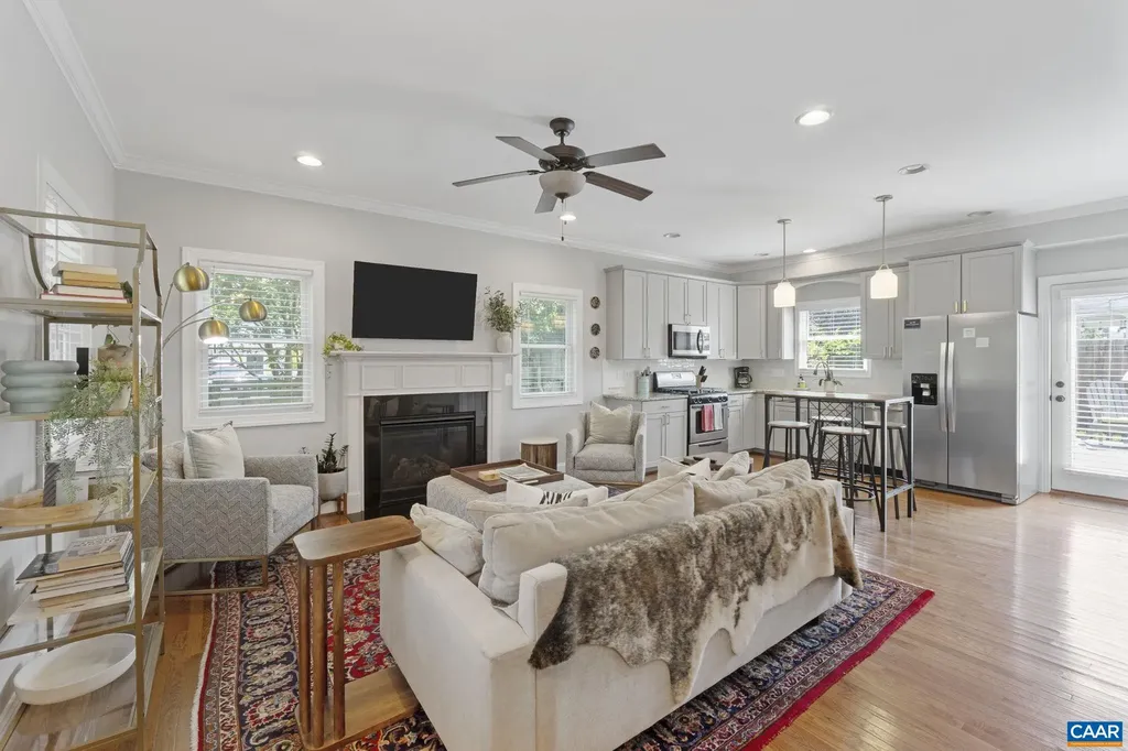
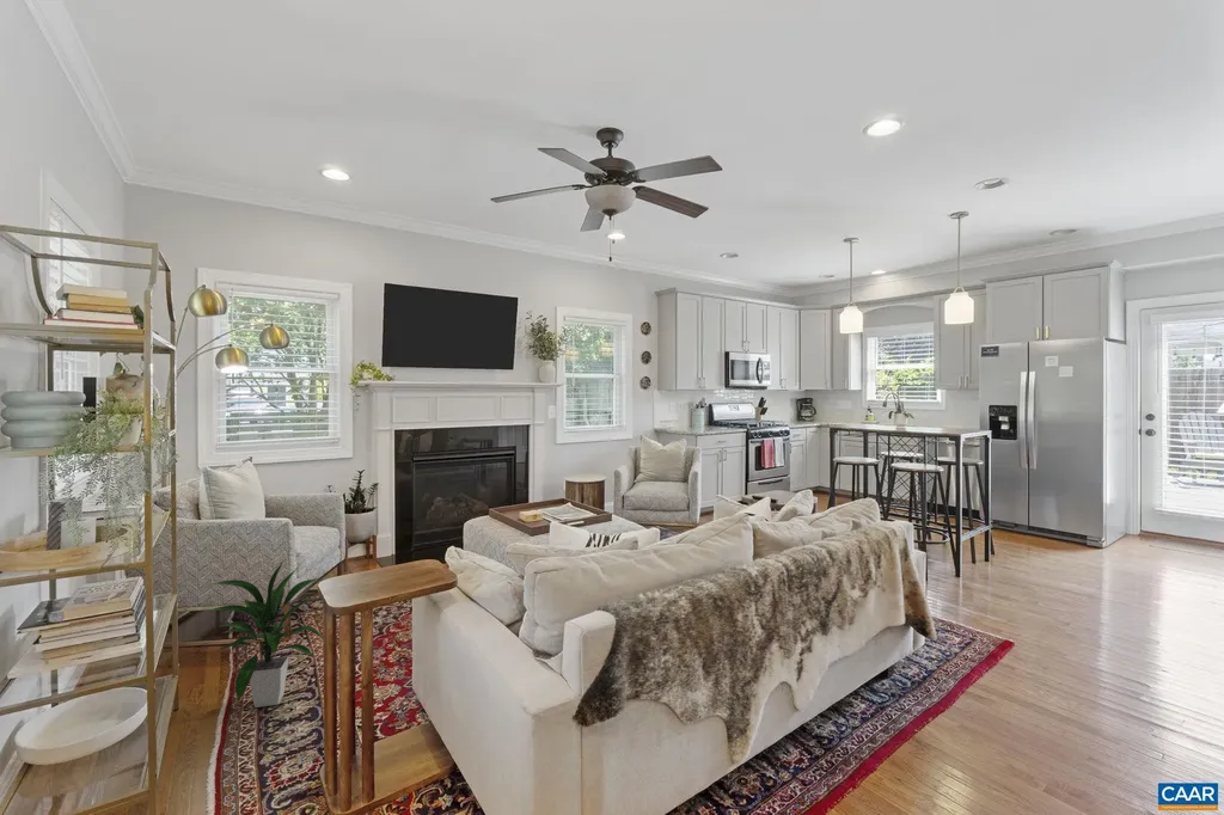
+ indoor plant [206,559,324,709]
